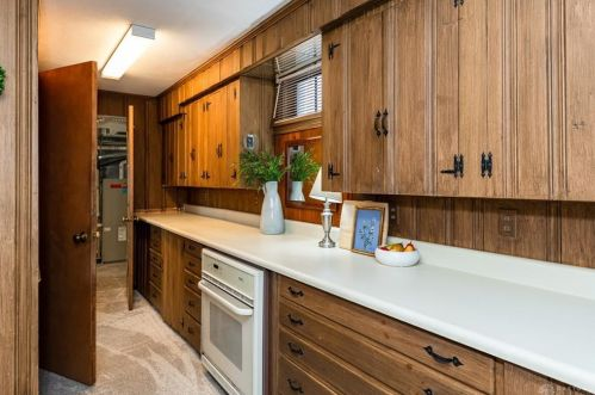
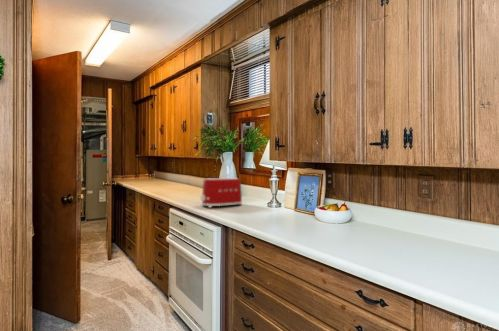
+ toaster [200,177,243,208]
